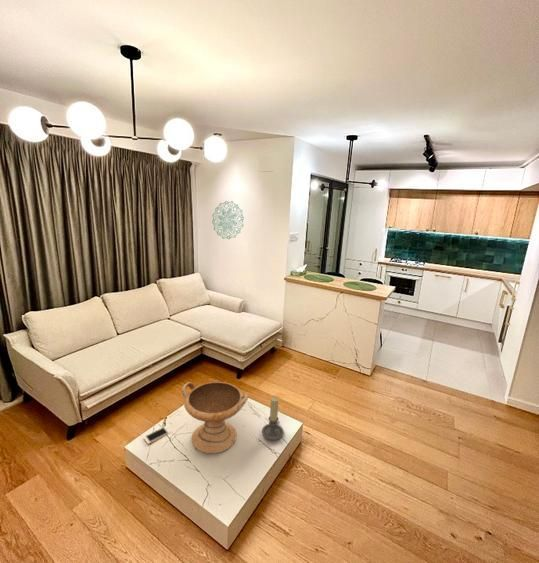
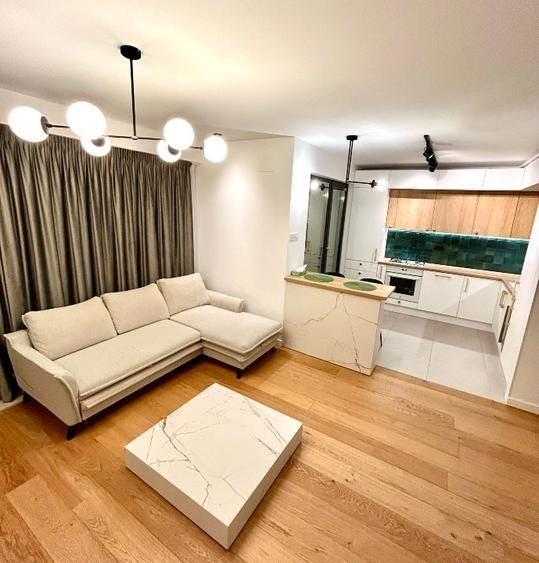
- decorative bowl [181,381,250,454]
- candle holder [261,396,285,441]
- cell phone [142,425,172,445]
- wall decoration [211,200,245,240]
